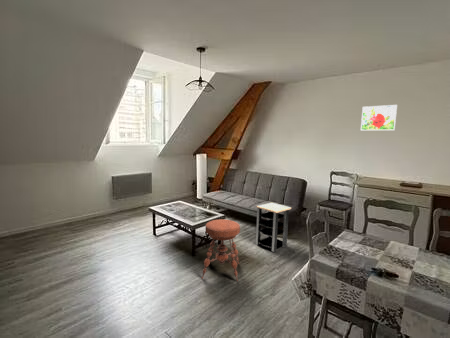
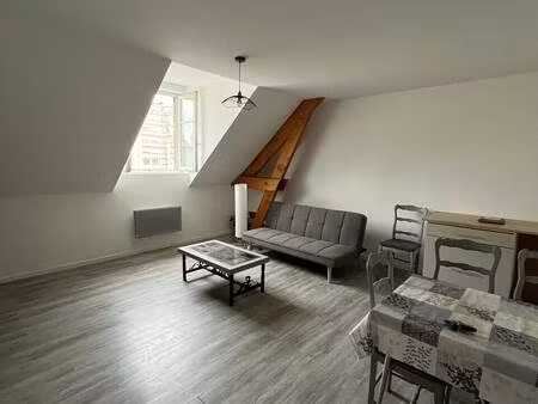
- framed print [360,104,398,131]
- stool [201,218,241,282]
- side table [255,202,292,253]
